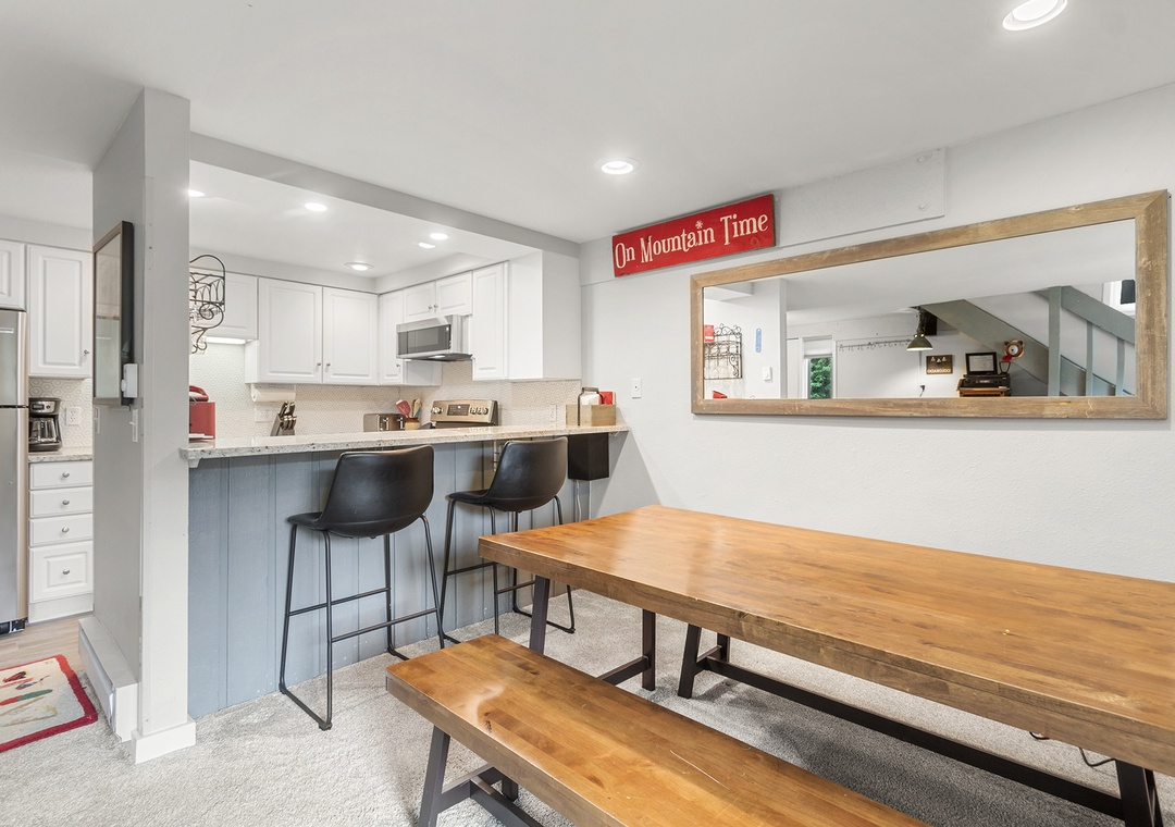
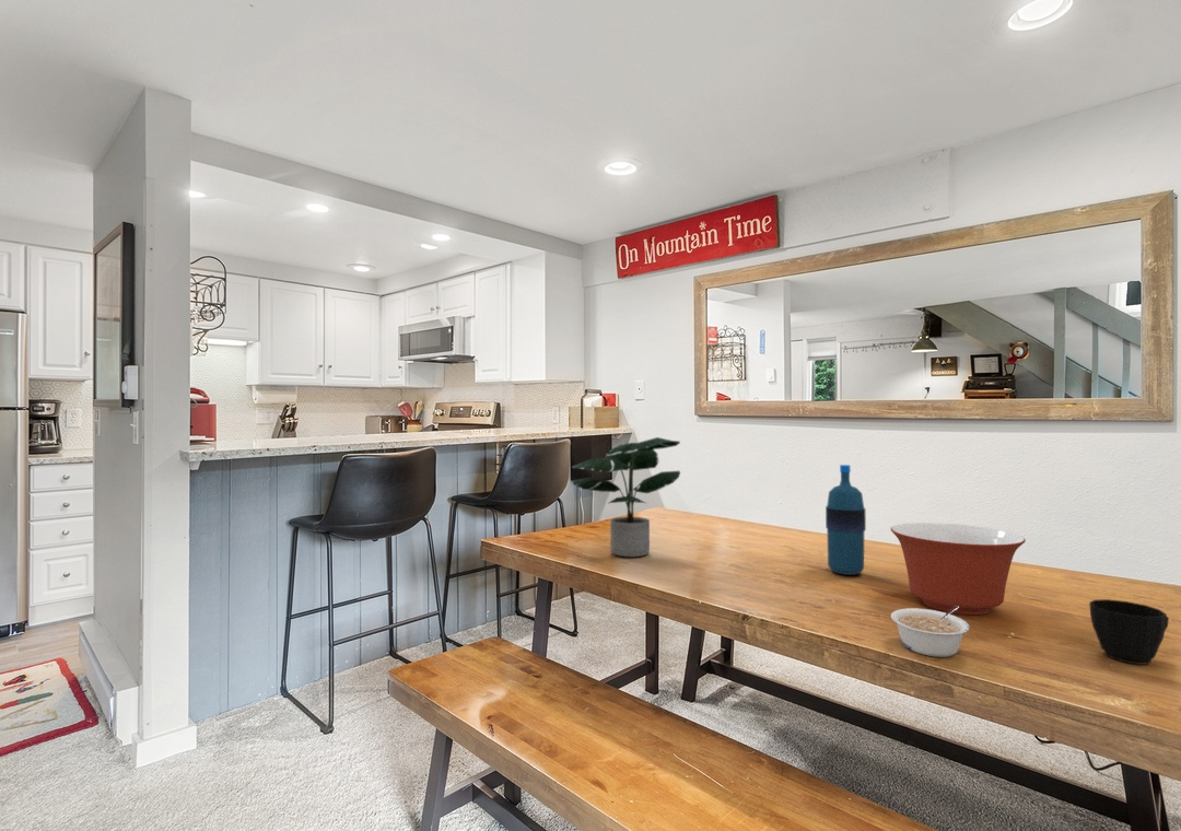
+ cup [1088,598,1170,666]
+ legume [890,606,971,658]
+ mixing bowl [890,522,1027,616]
+ potted plant [570,436,681,558]
+ water bottle [825,464,867,576]
